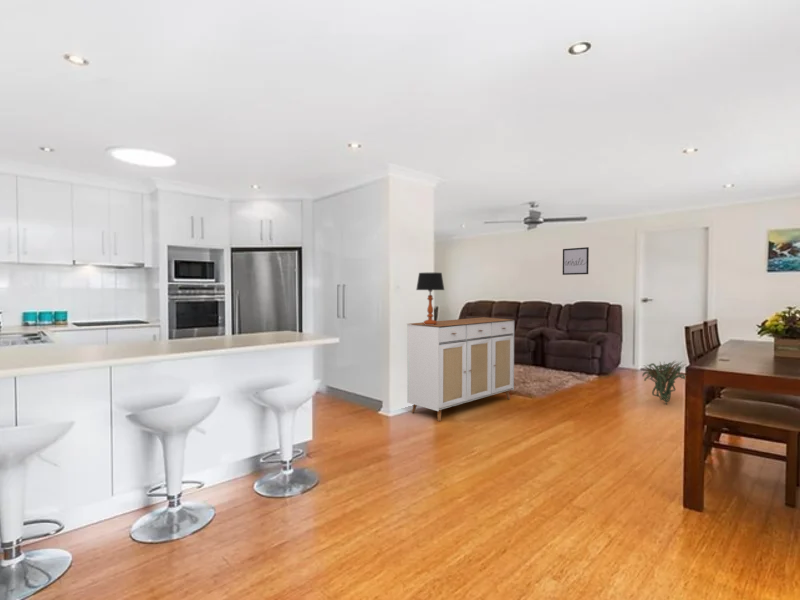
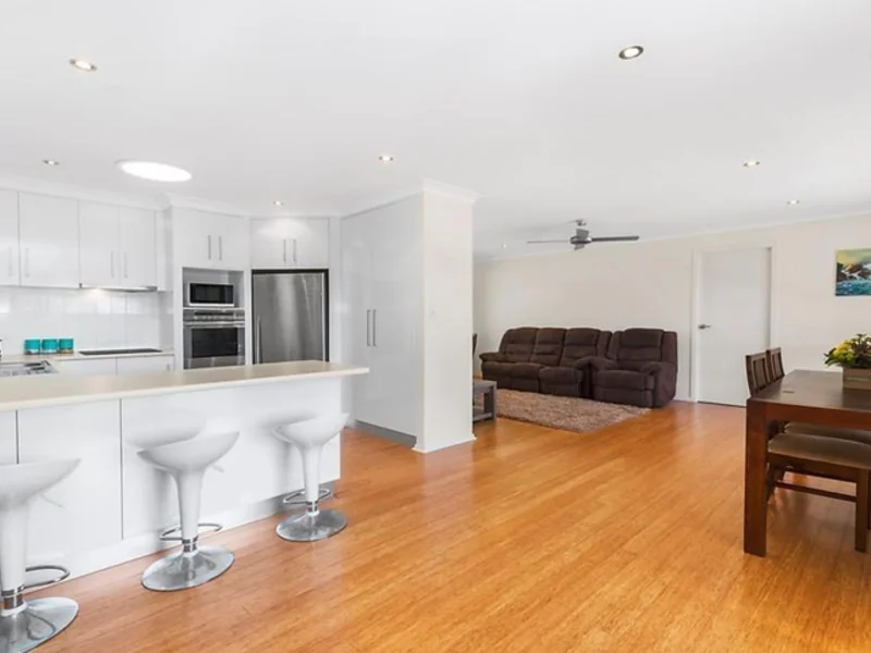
- sideboard [406,316,515,422]
- table lamp [415,272,445,325]
- wall art [562,246,590,276]
- decorative plant [641,359,686,405]
